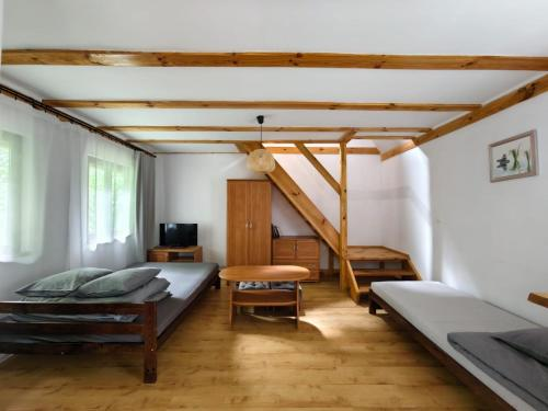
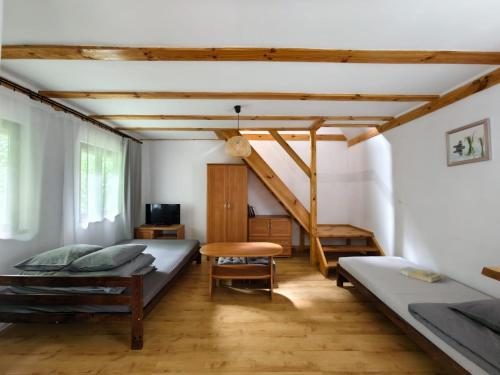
+ book [399,266,442,284]
